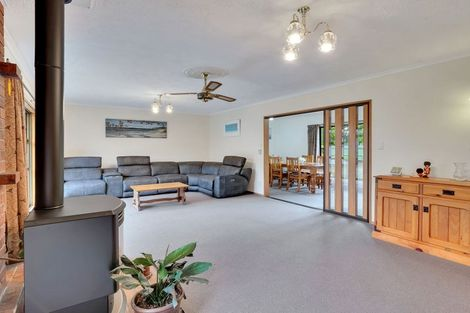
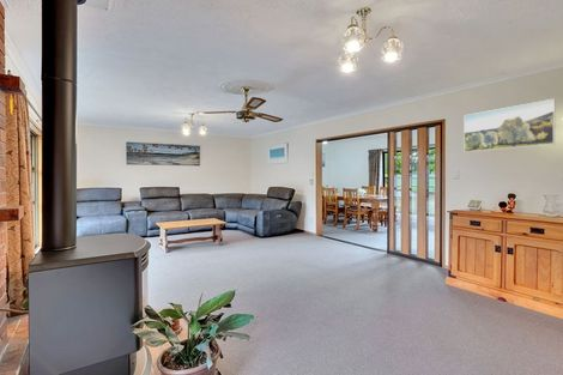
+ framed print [462,98,556,153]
